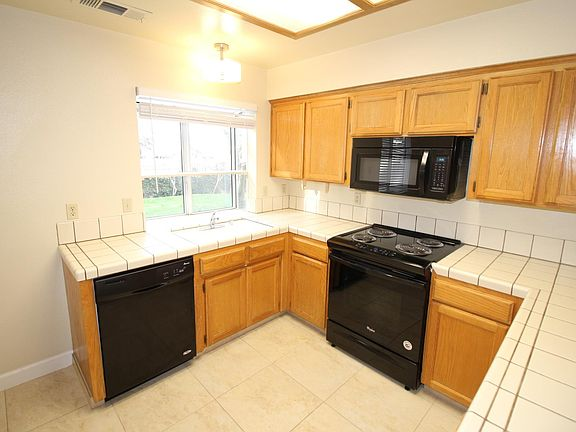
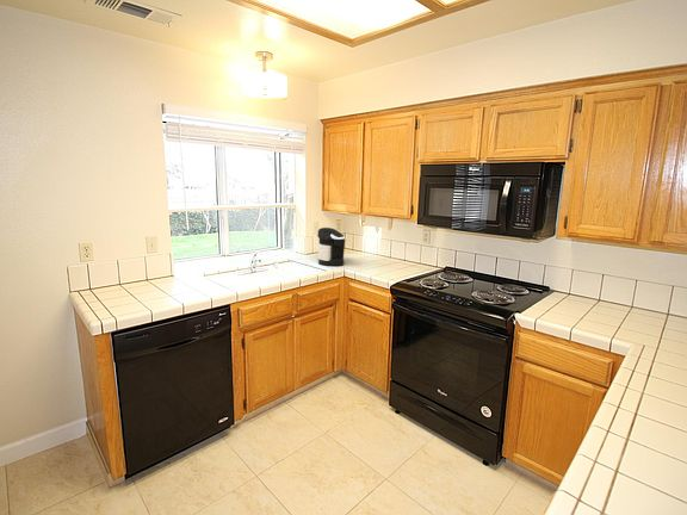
+ coffee maker [316,227,346,267]
